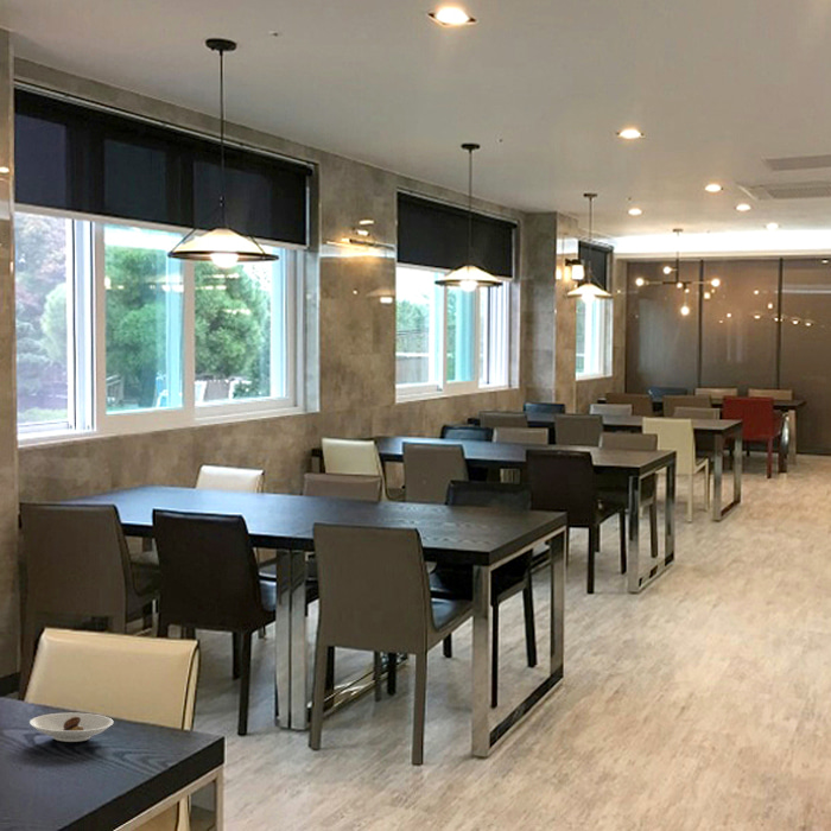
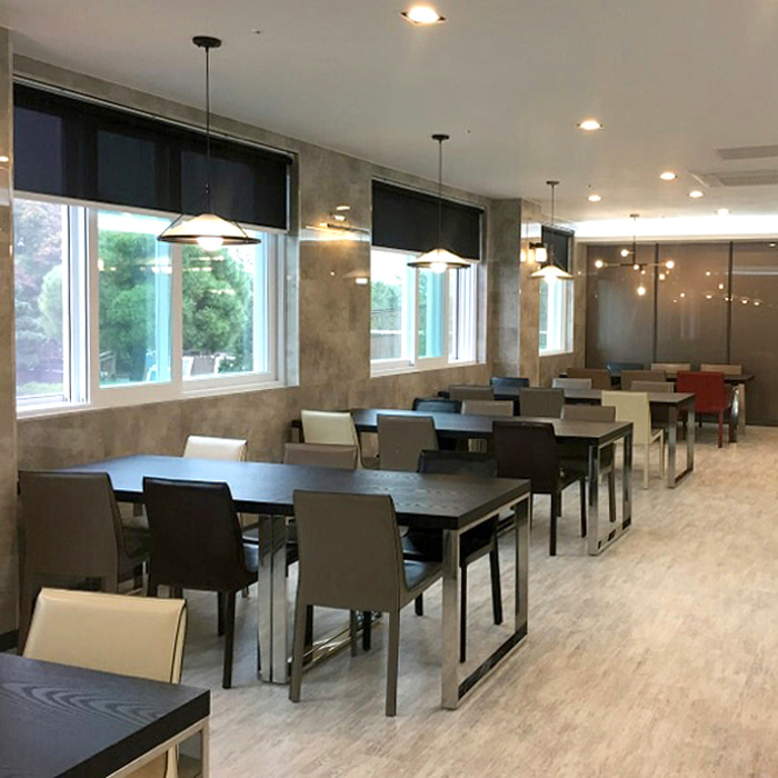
- saucer [28,712,114,743]
